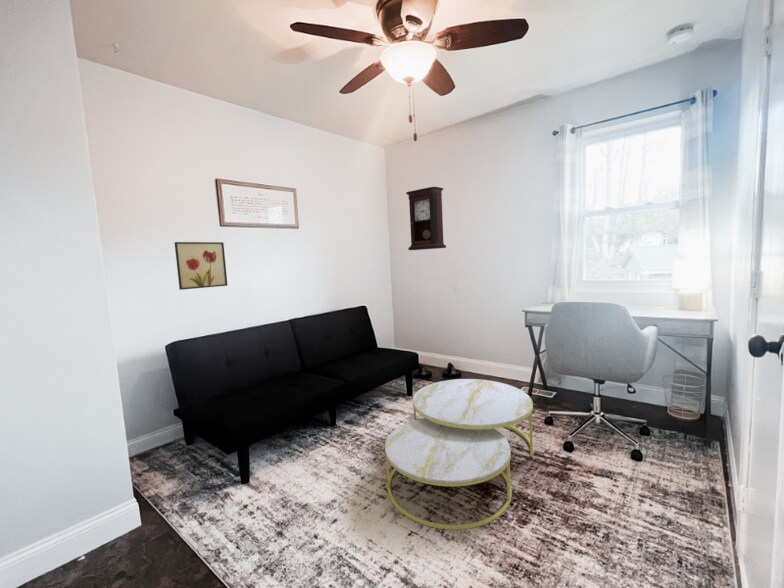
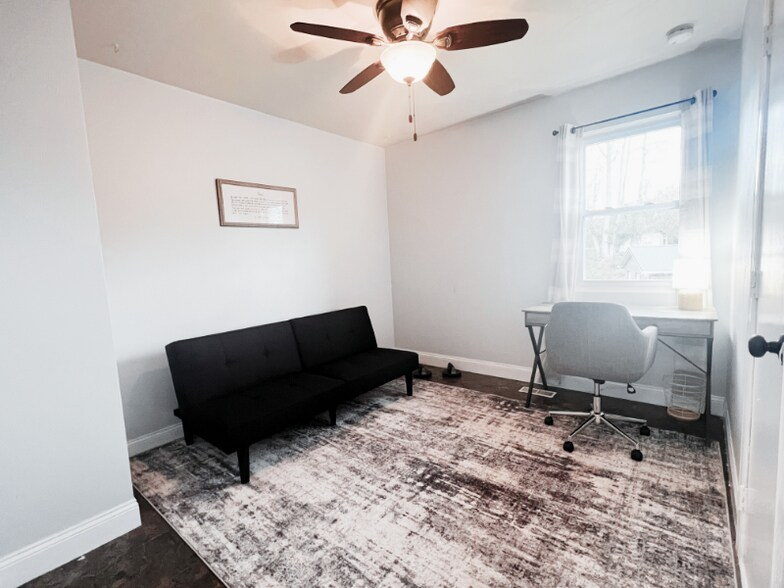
- wall art [174,241,229,291]
- coffee table [384,378,535,531]
- pendulum clock [405,186,447,251]
